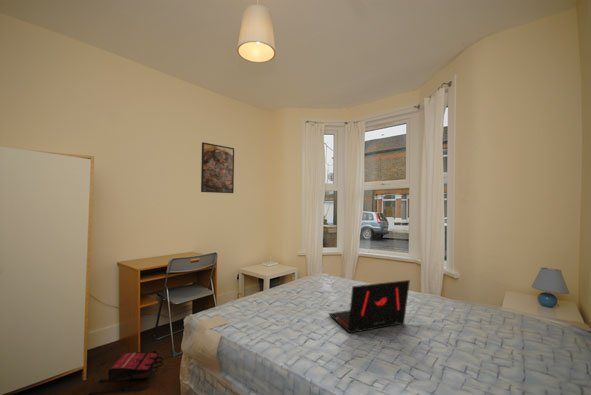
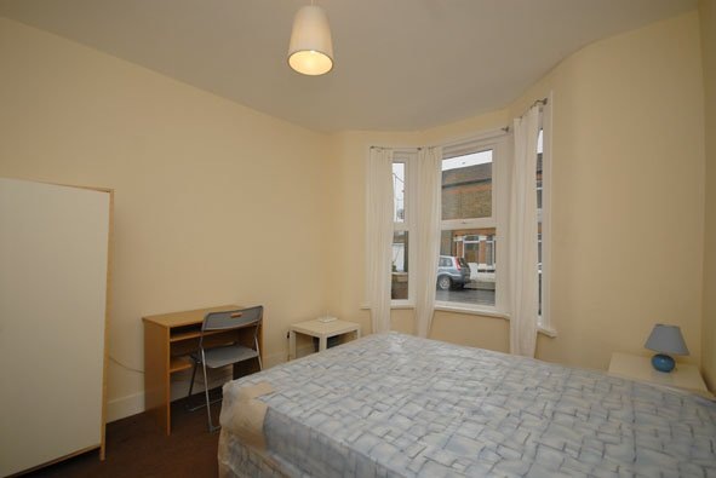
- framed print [200,141,235,194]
- backpack [87,350,164,395]
- laptop [328,279,411,334]
